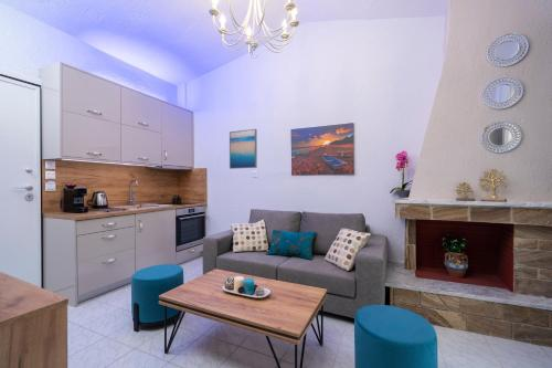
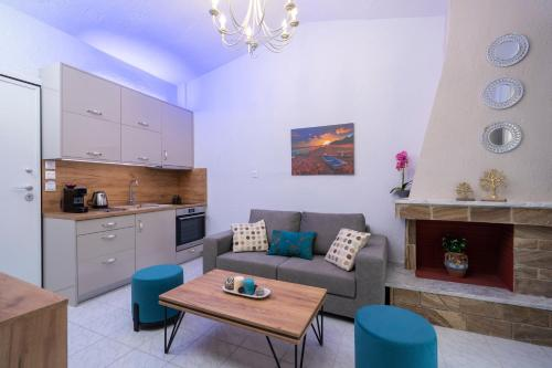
- wall art [229,128,258,170]
